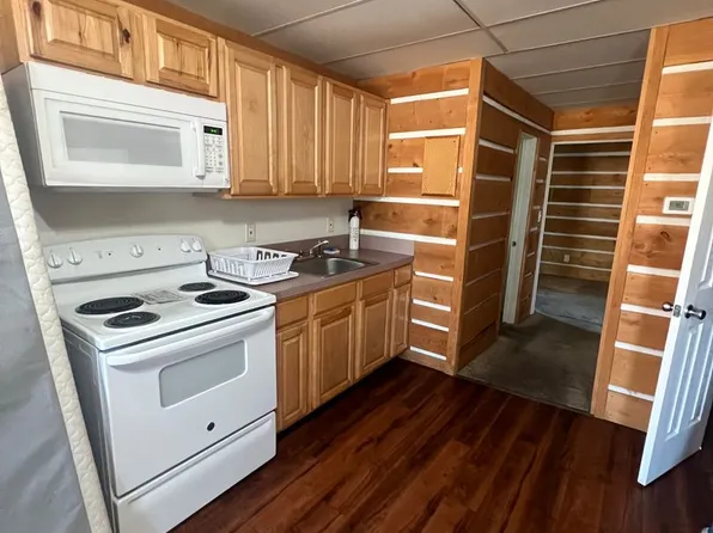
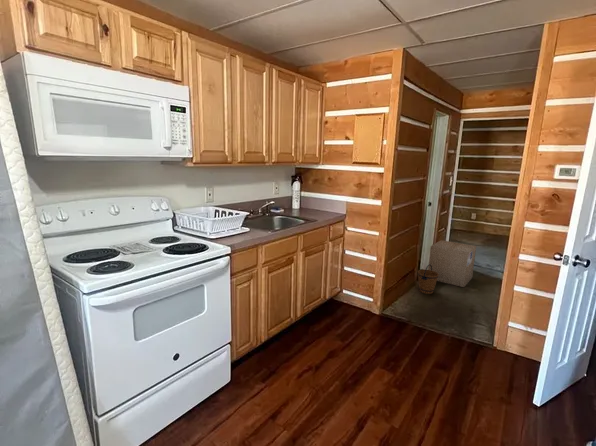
+ cardboard box [427,239,477,288]
+ bucket [417,264,439,295]
